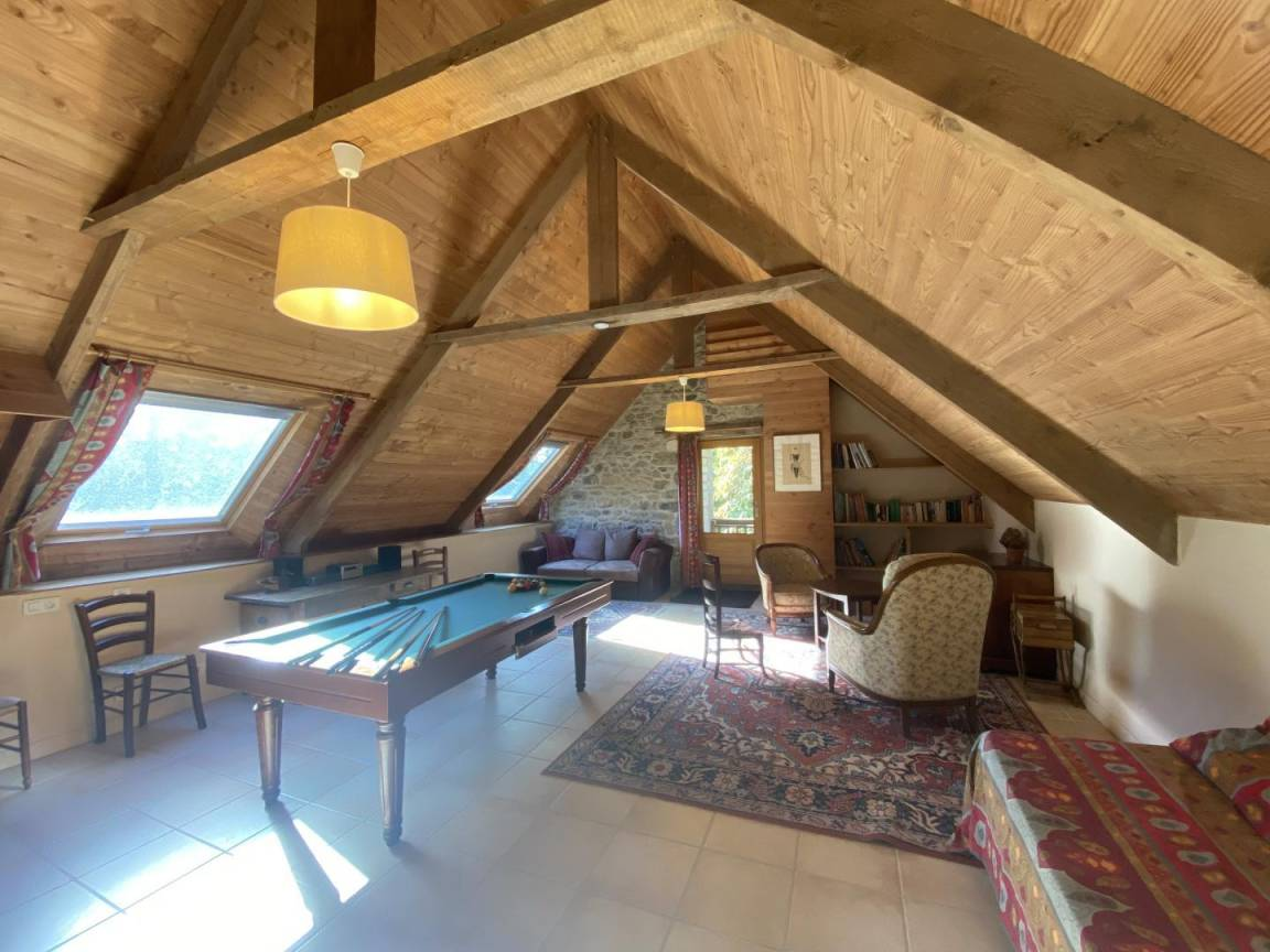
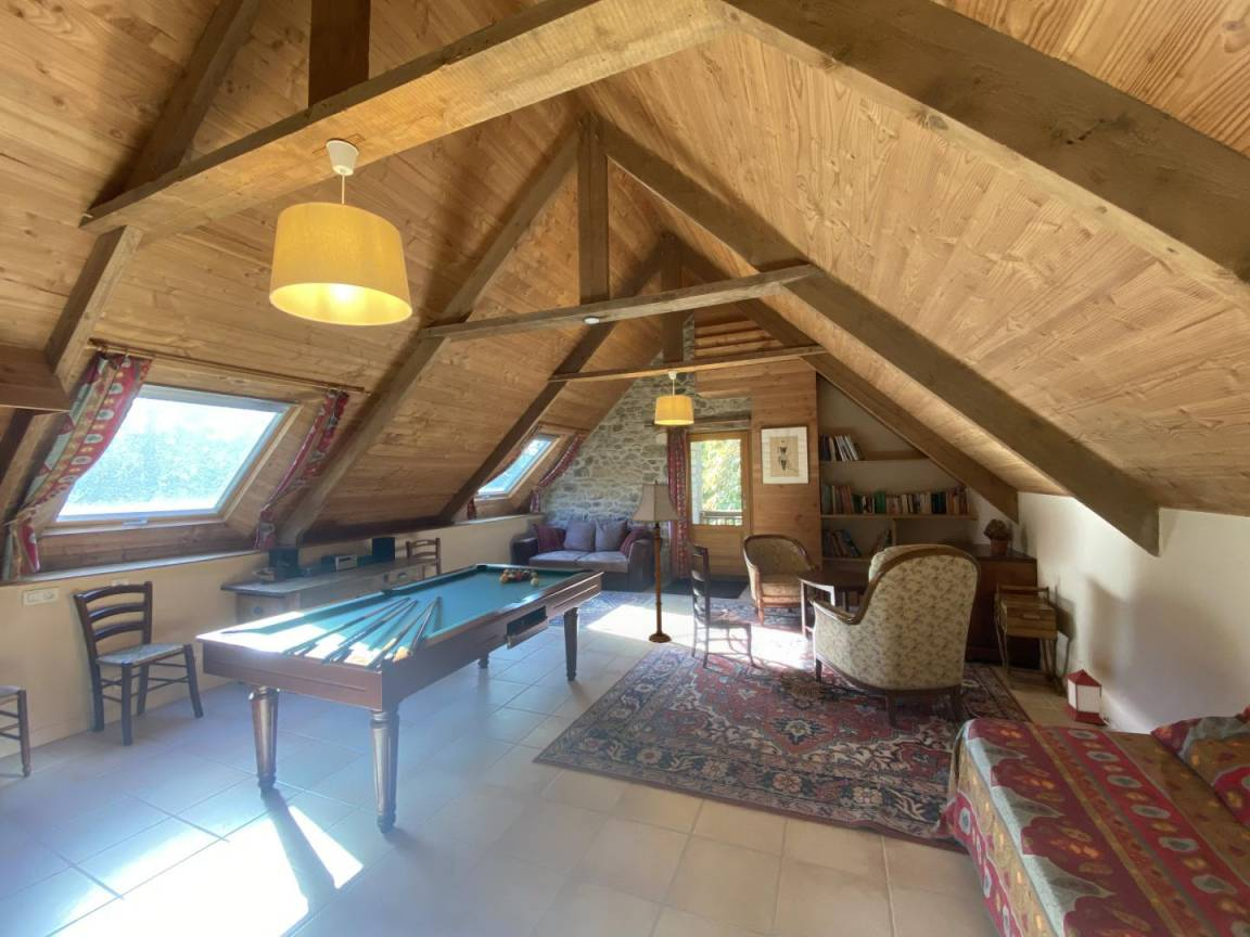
+ lantern [1061,659,1107,726]
+ floor lamp [628,478,684,643]
